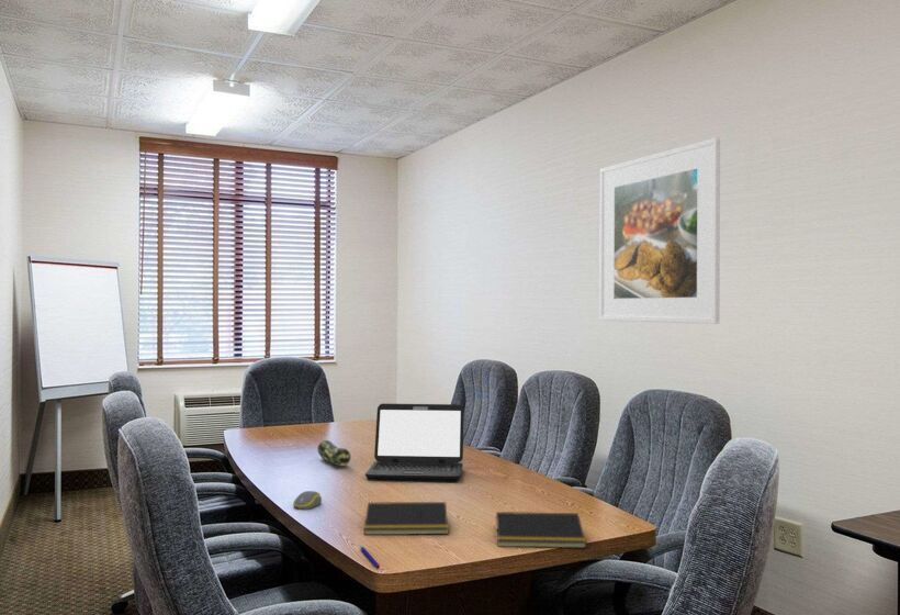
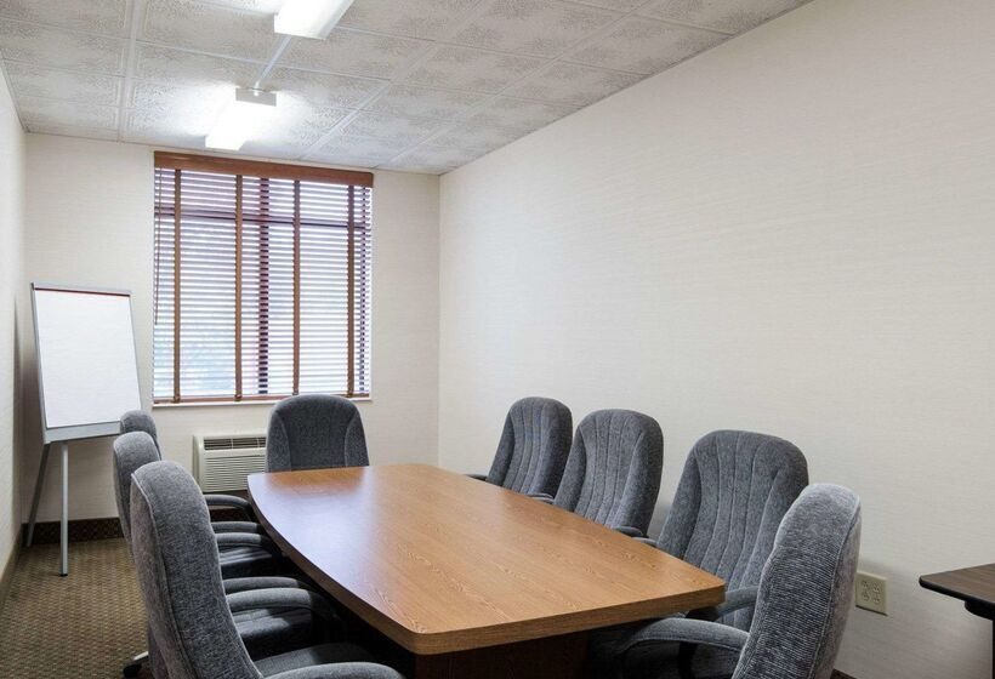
- notepad [363,501,449,536]
- computer mouse [292,490,323,511]
- pen [359,545,381,569]
- laptop [364,403,465,483]
- notepad [493,511,587,549]
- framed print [598,136,721,325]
- pencil case [316,439,352,468]
